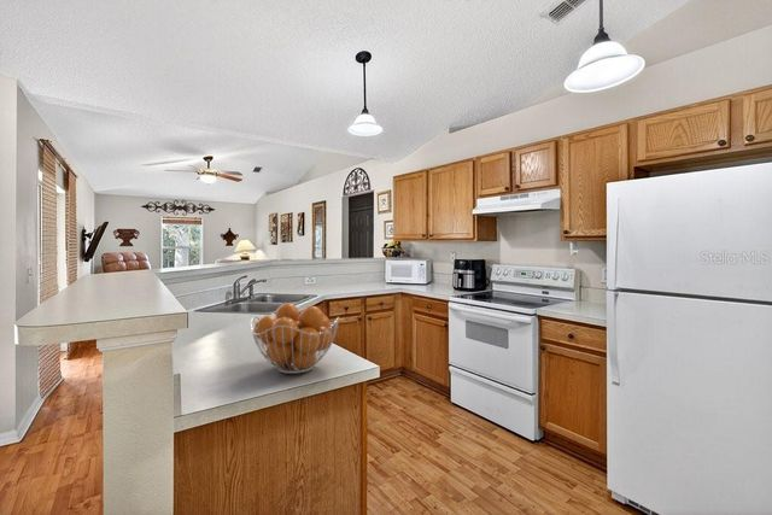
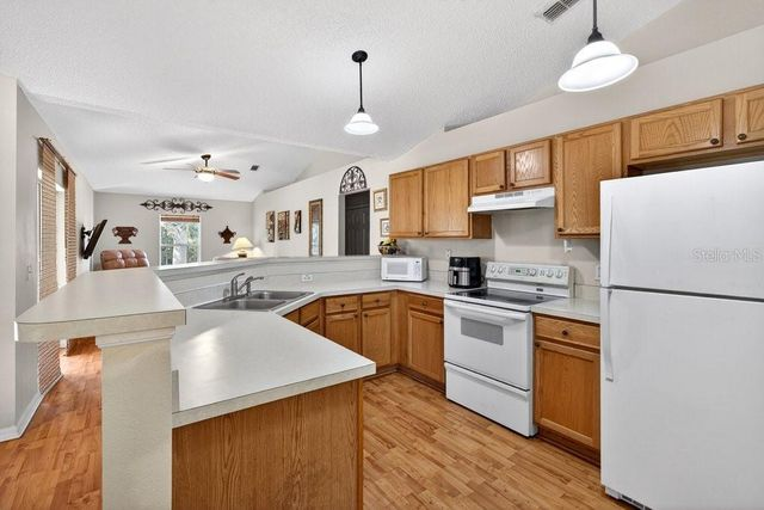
- fruit basket [250,303,340,375]
